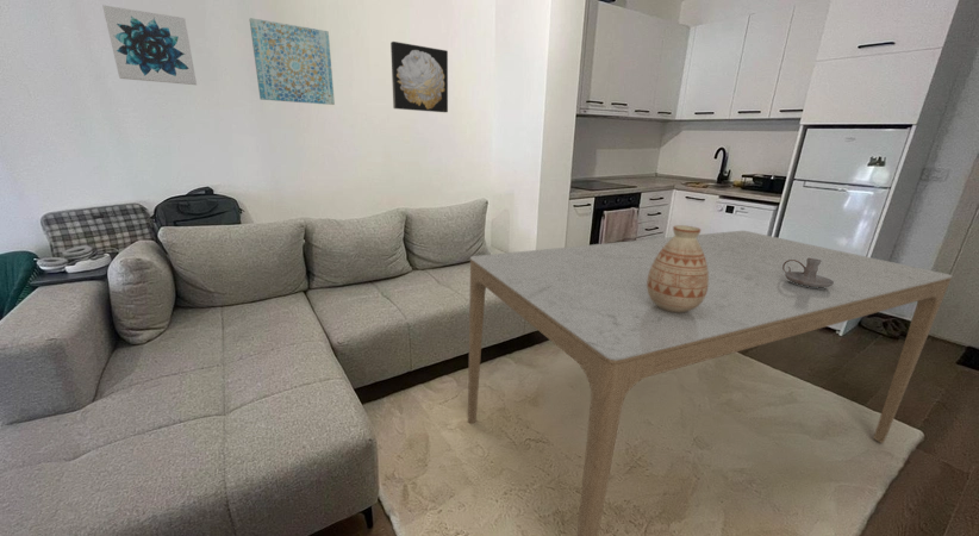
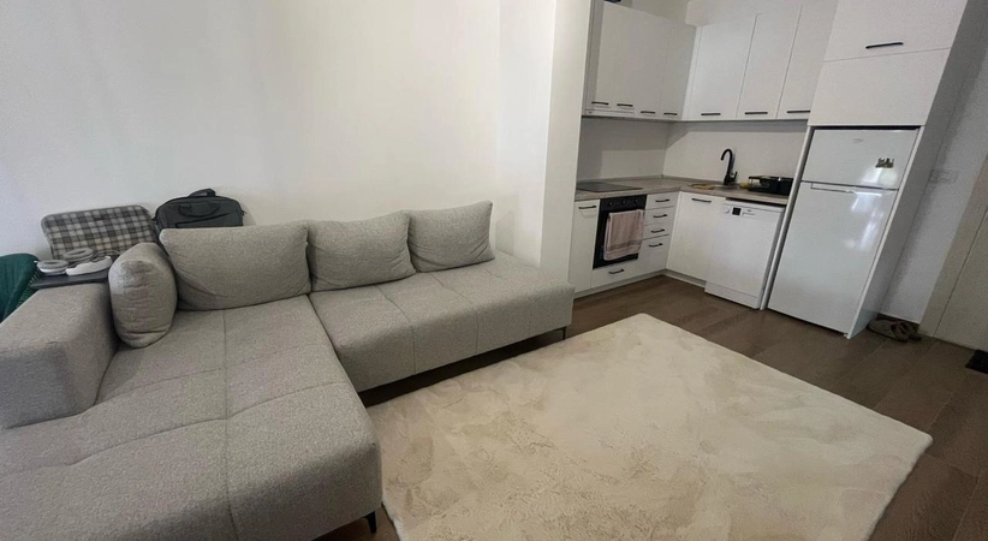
- wall art [101,4,198,86]
- dining table [467,230,953,536]
- wall art [248,17,336,106]
- vase [647,224,709,313]
- candle holder [782,257,835,288]
- wall art [389,40,449,113]
